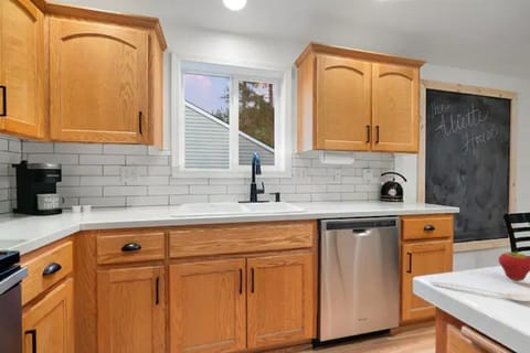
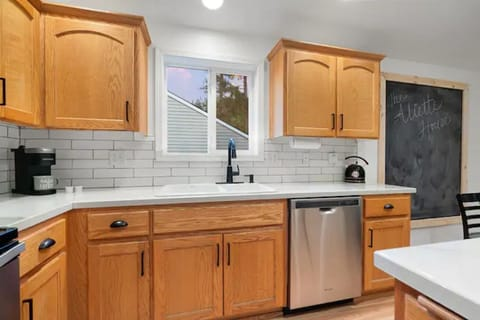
- fruit [497,250,530,282]
- stirrer [430,280,530,302]
